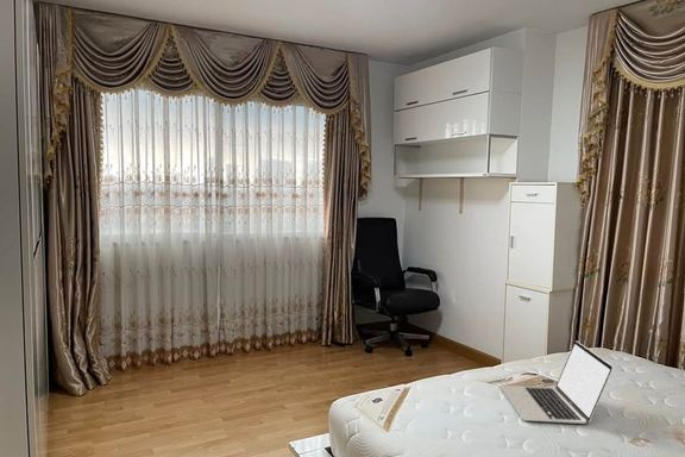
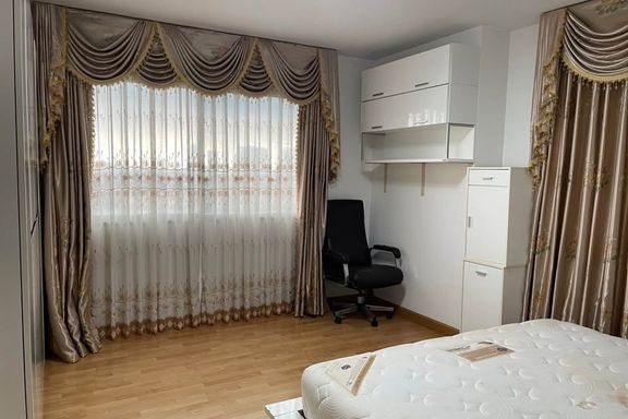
- laptop [499,340,614,425]
